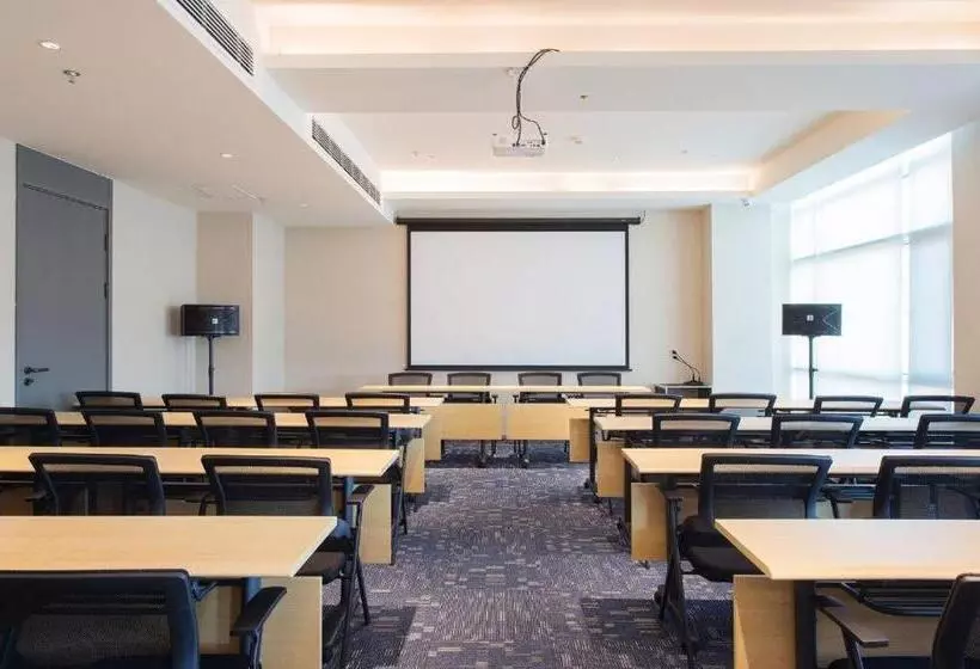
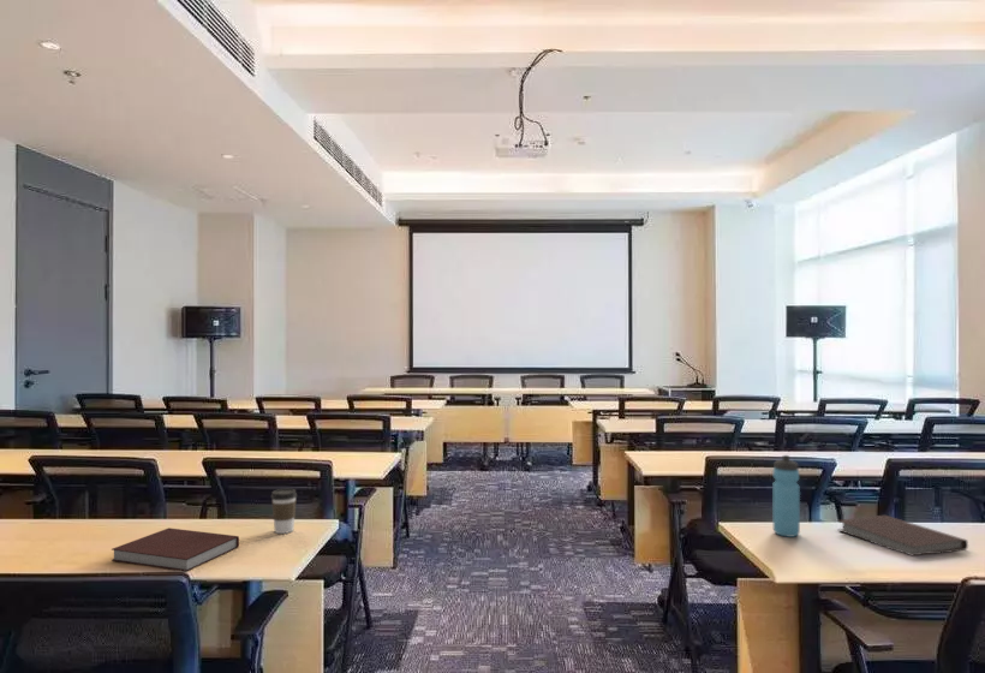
+ notebook [111,526,240,572]
+ water bottle [772,454,801,538]
+ notebook [836,514,969,556]
+ coffee cup [270,488,298,535]
